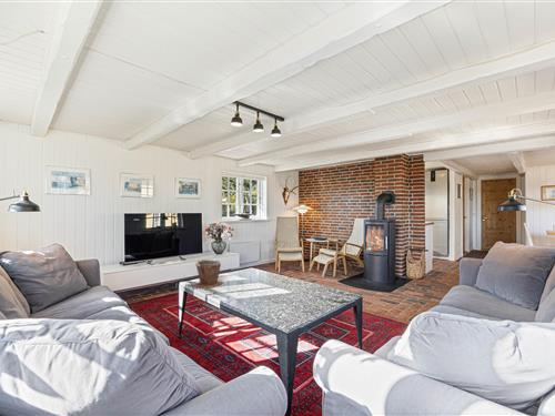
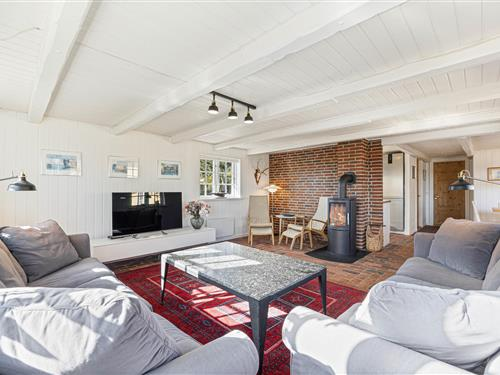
- plant pot [192,258,224,290]
